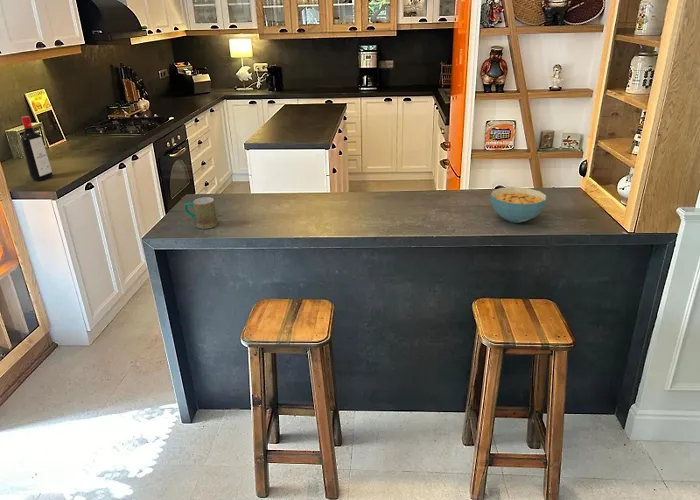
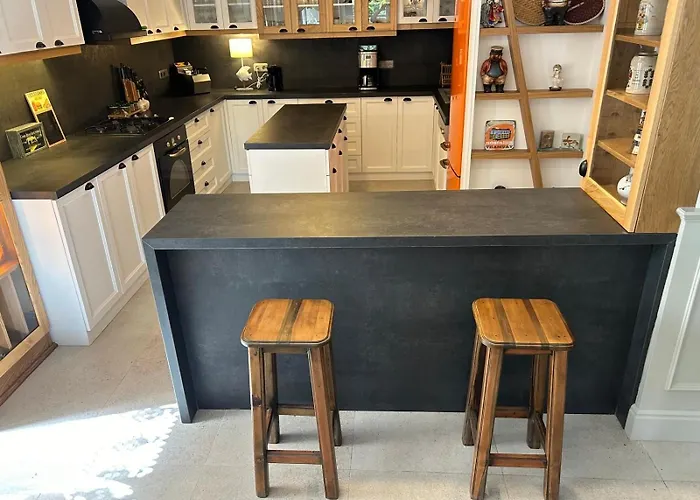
- liquor bottle [20,115,53,182]
- cereal bowl [489,186,547,224]
- mug [184,196,218,230]
